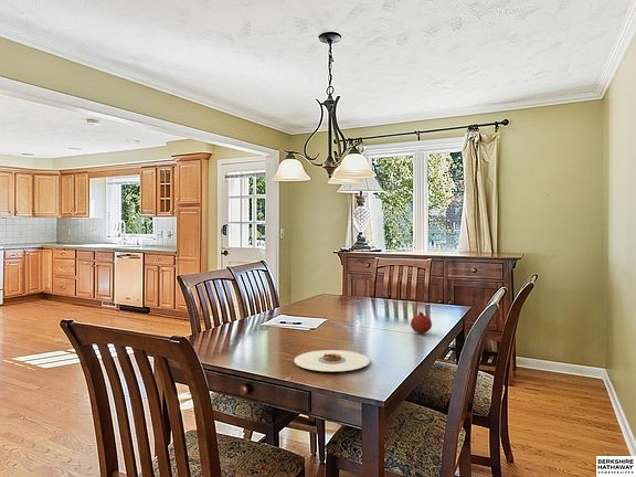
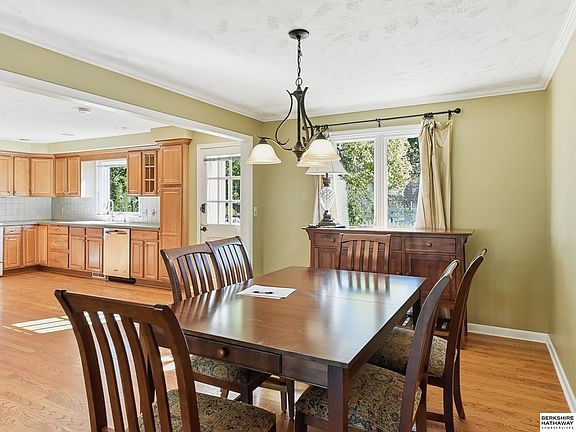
- plate [293,349,371,372]
- fruit [410,310,433,335]
